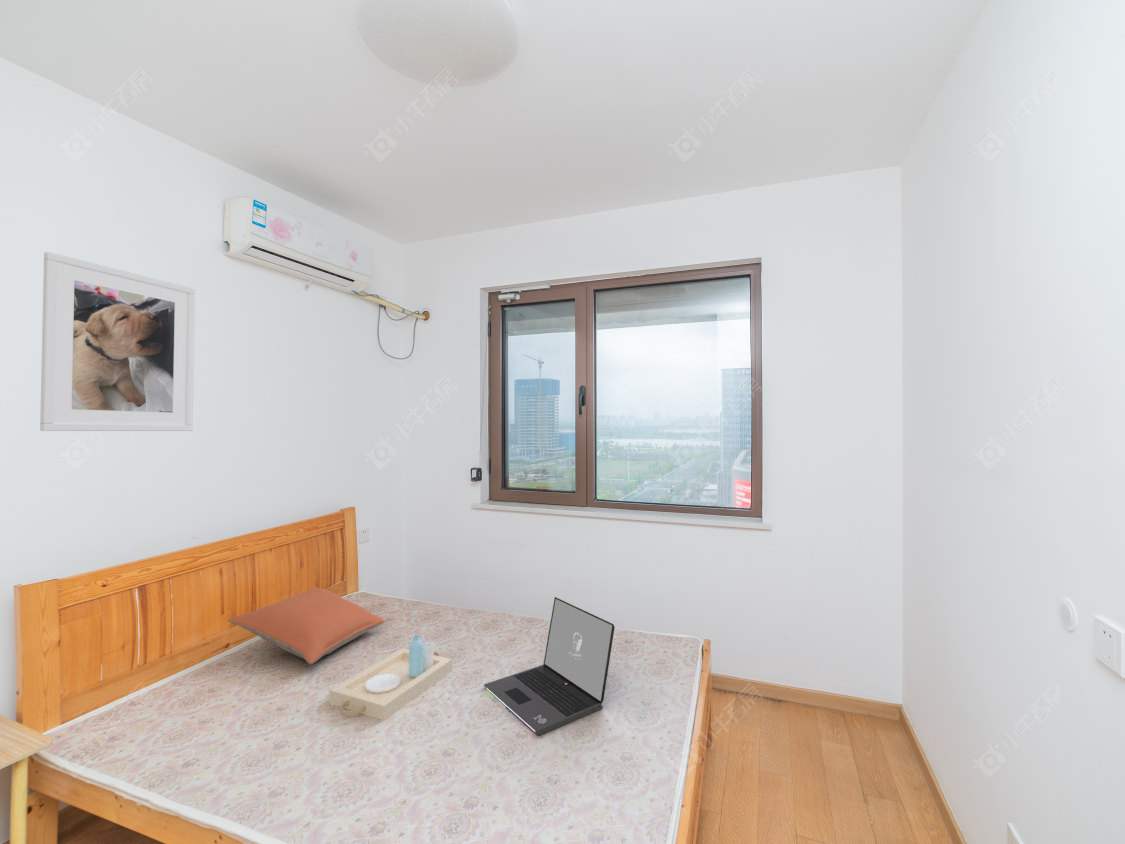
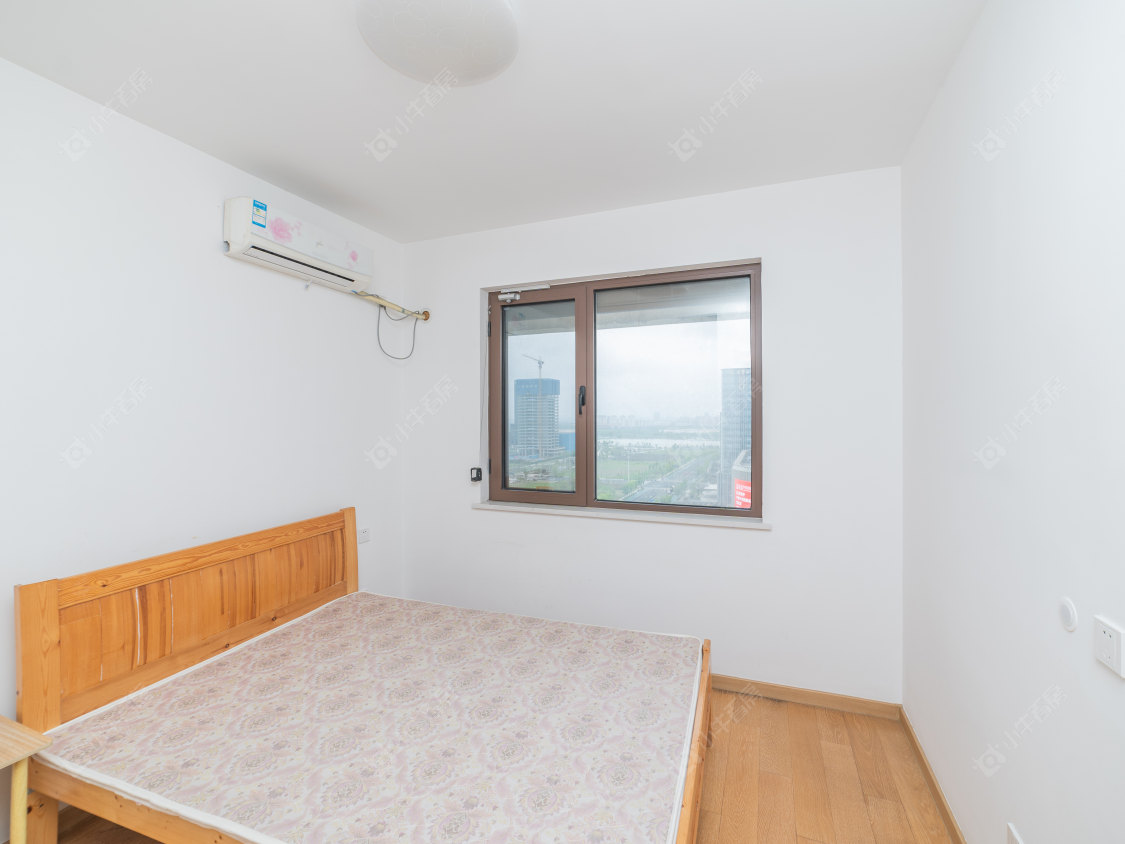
- laptop [483,596,616,736]
- serving tray [328,634,453,721]
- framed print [39,251,196,432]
- pillow [227,586,386,665]
